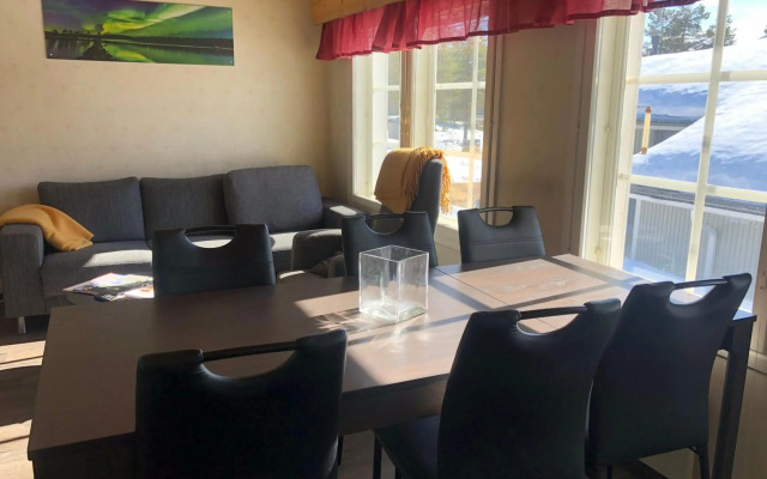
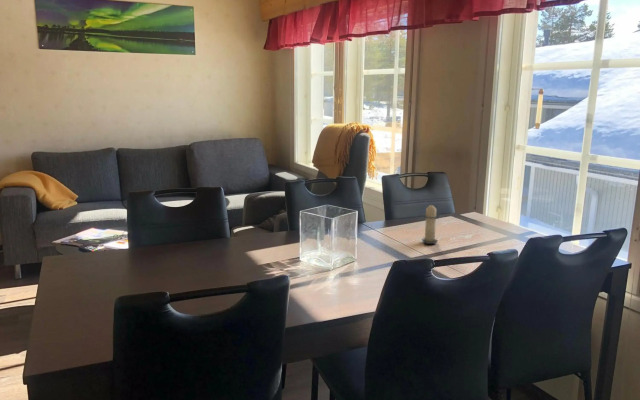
+ candle [420,201,441,245]
